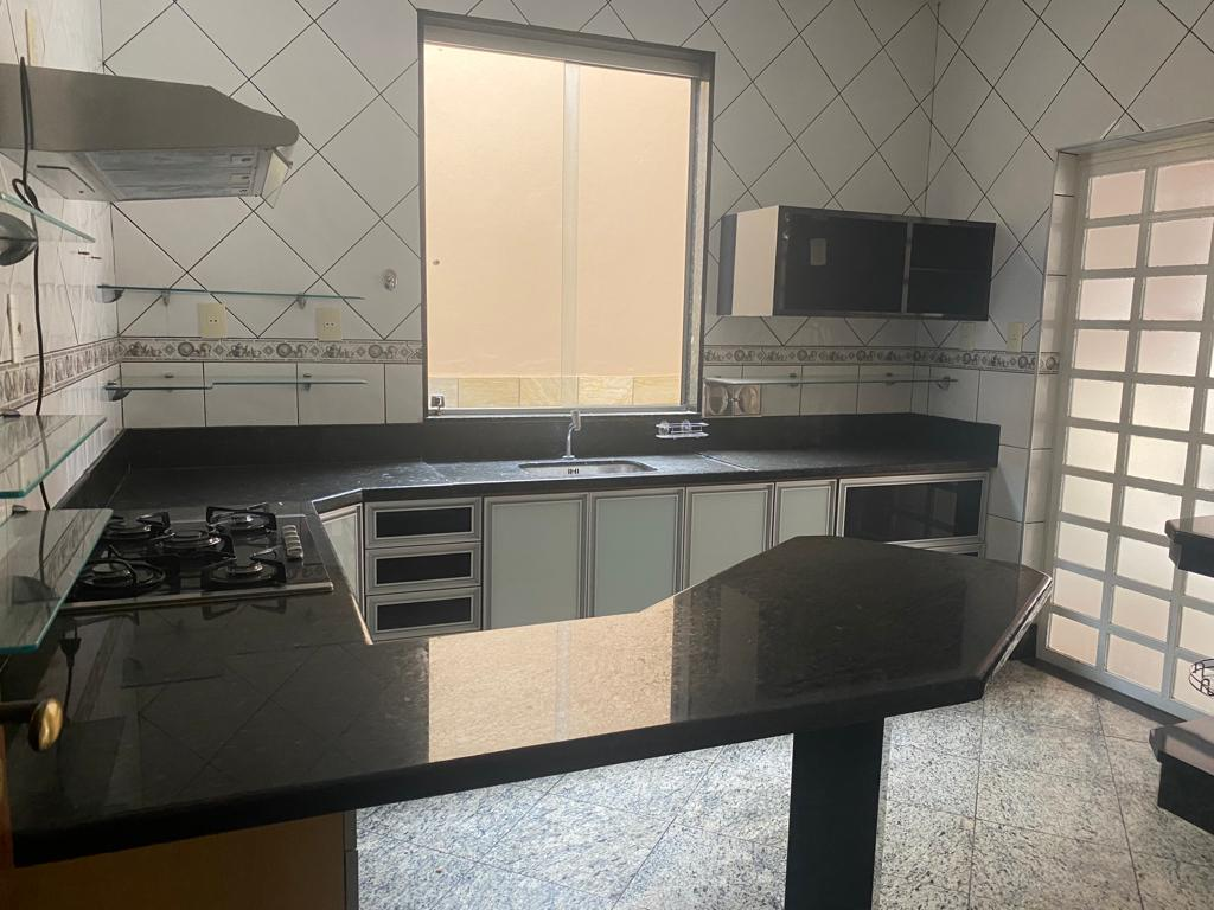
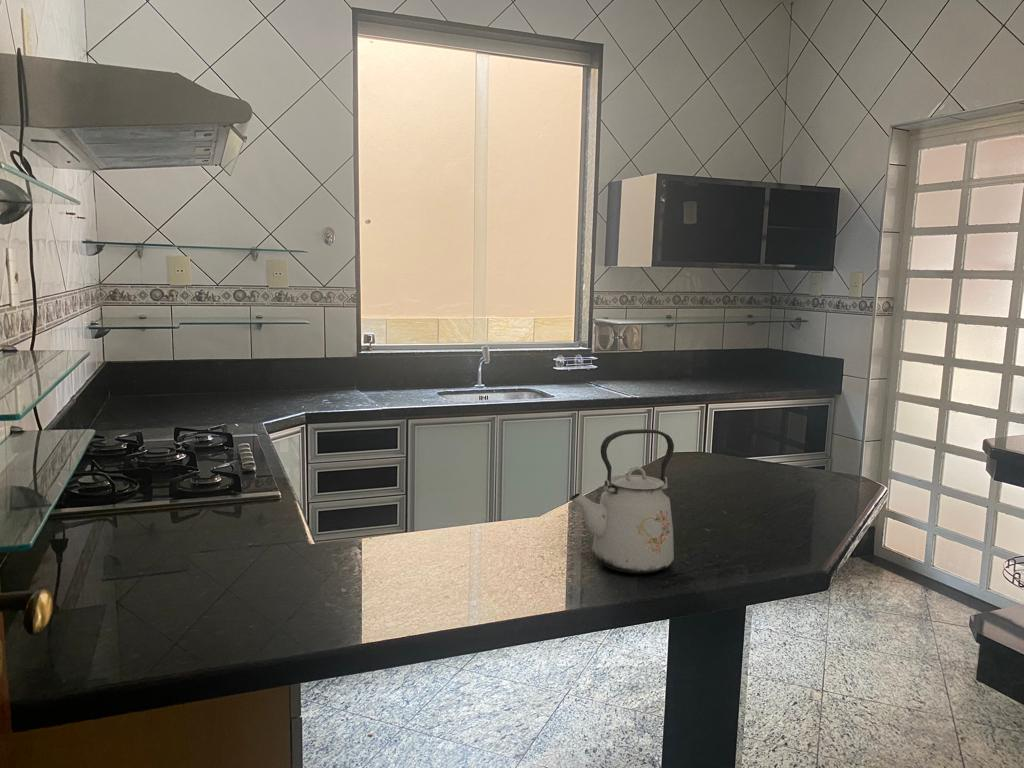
+ kettle [569,428,675,575]
